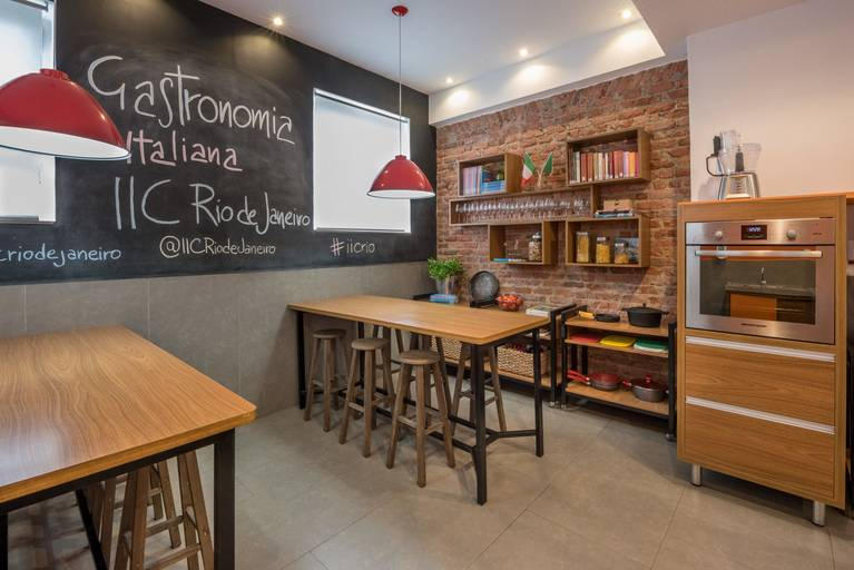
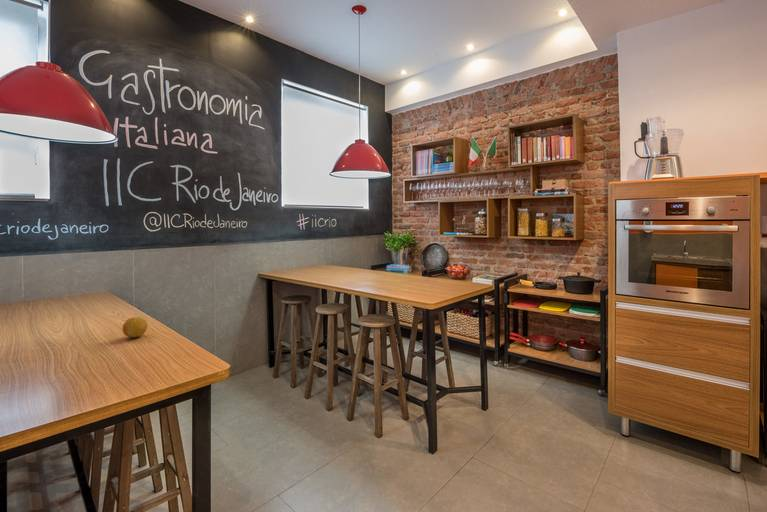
+ fruit [121,316,148,338]
